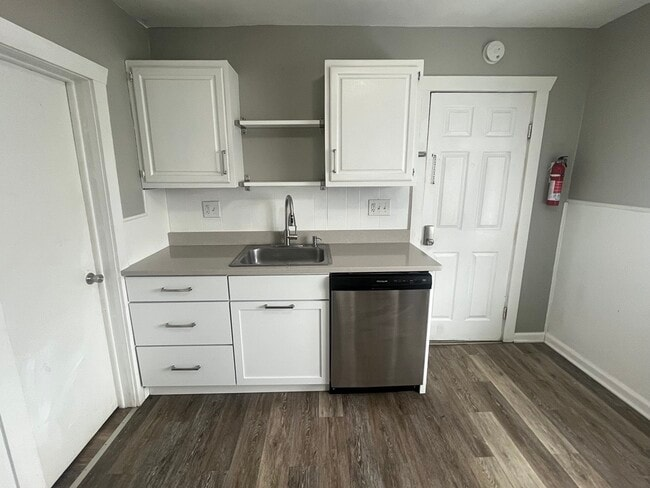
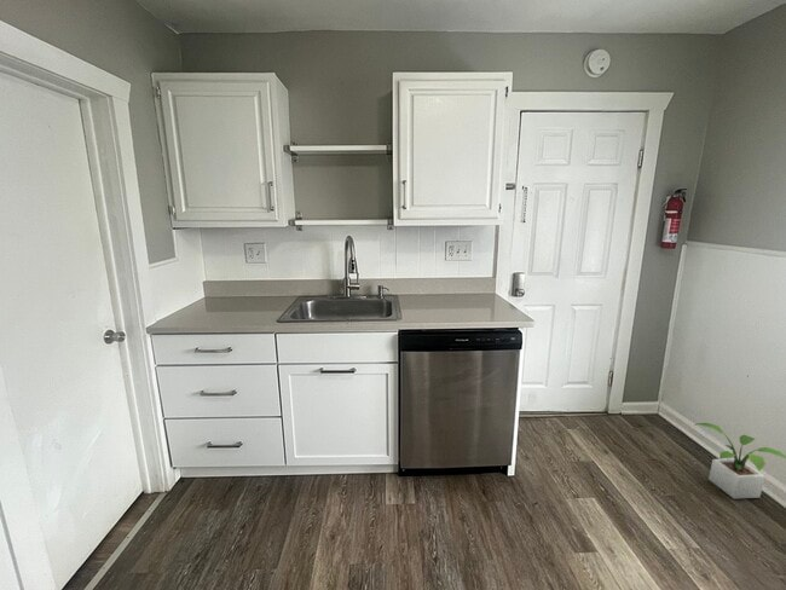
+ potted plant [693,422,786,499]
